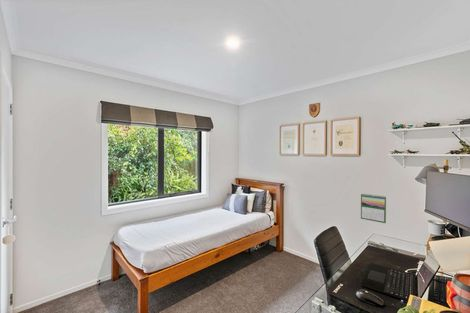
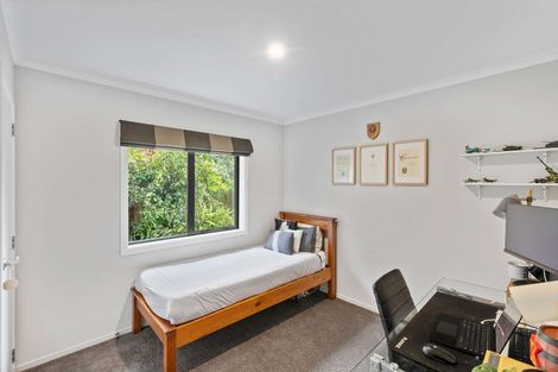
- calendar [360,193,387,224]
